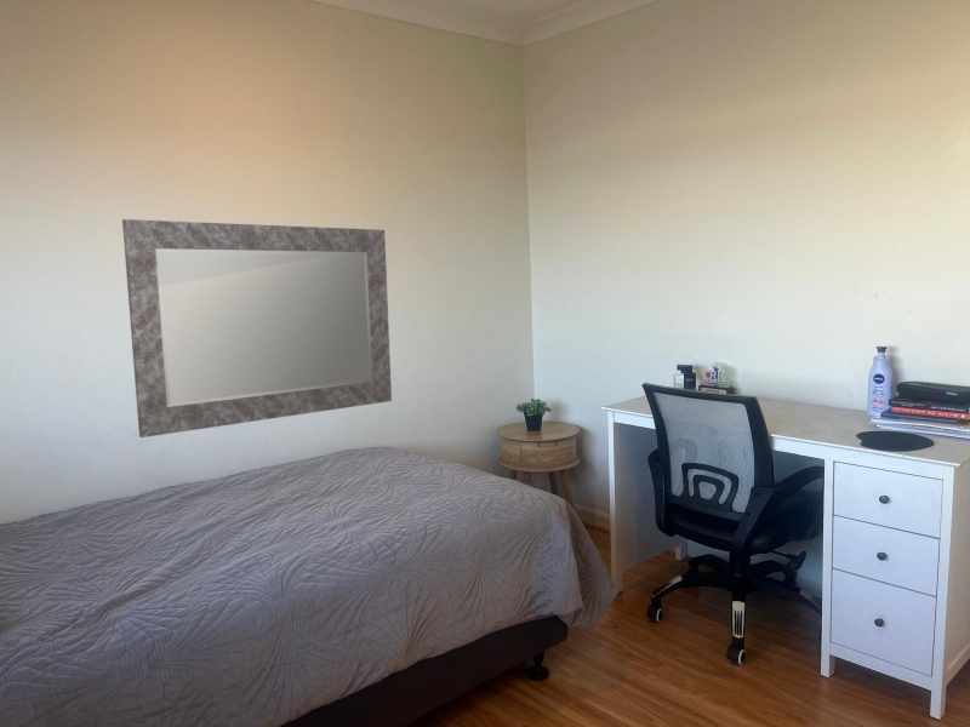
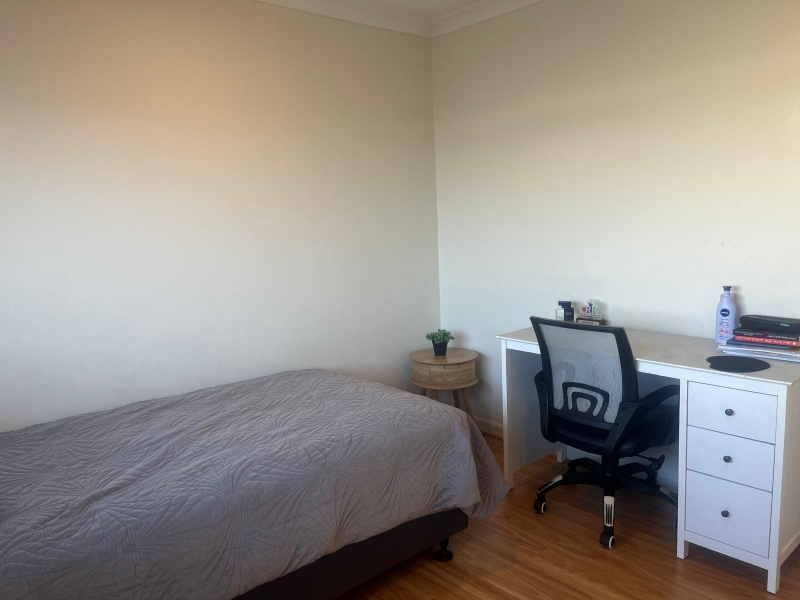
- mirror [121,218,393,439]
